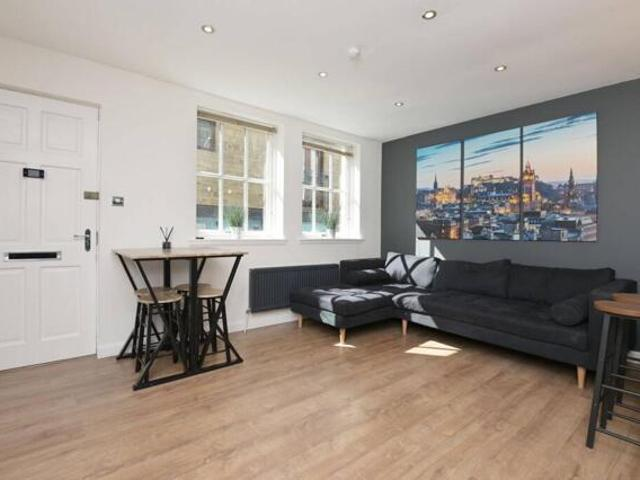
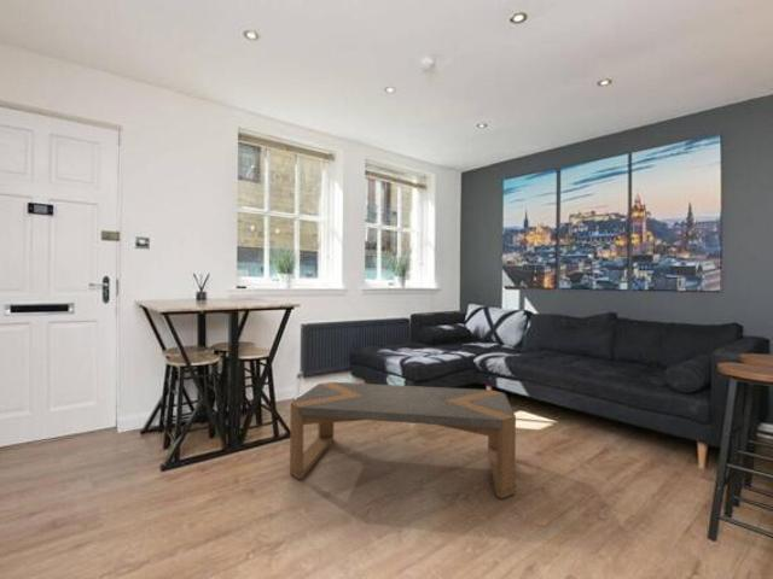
+ coffee table [289,381,517,501]
